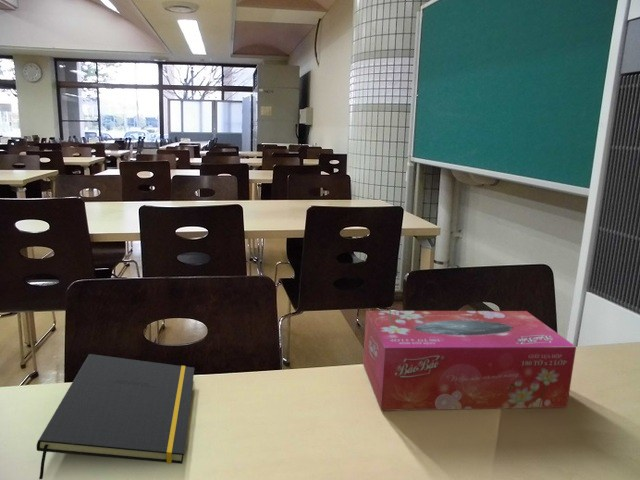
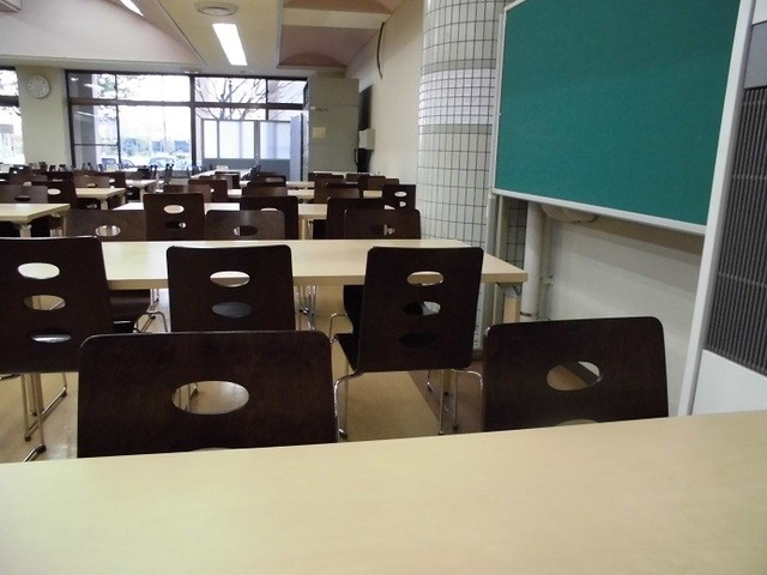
- tissue box [362,310,577,412]
- notepad [36,353,195,480]
